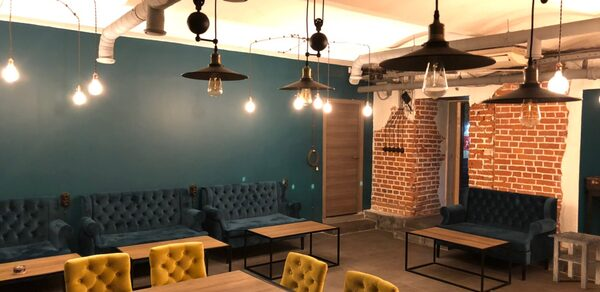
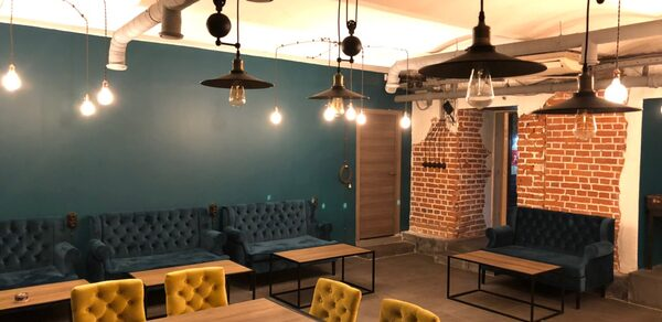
- side table [547,231,600,290]
